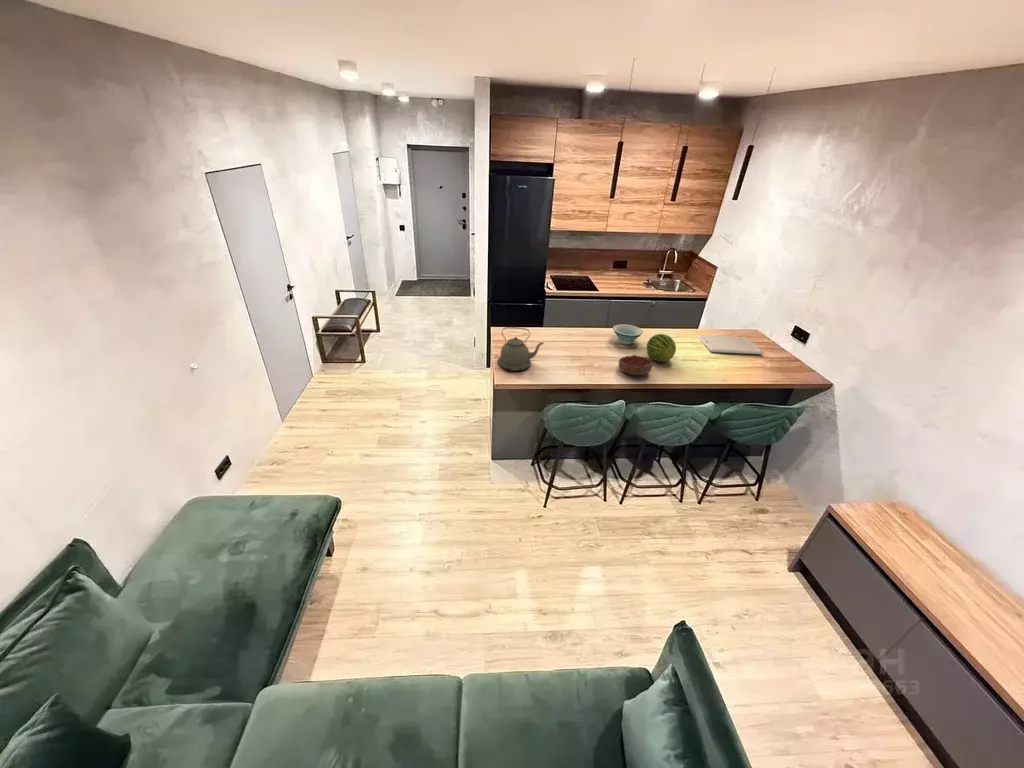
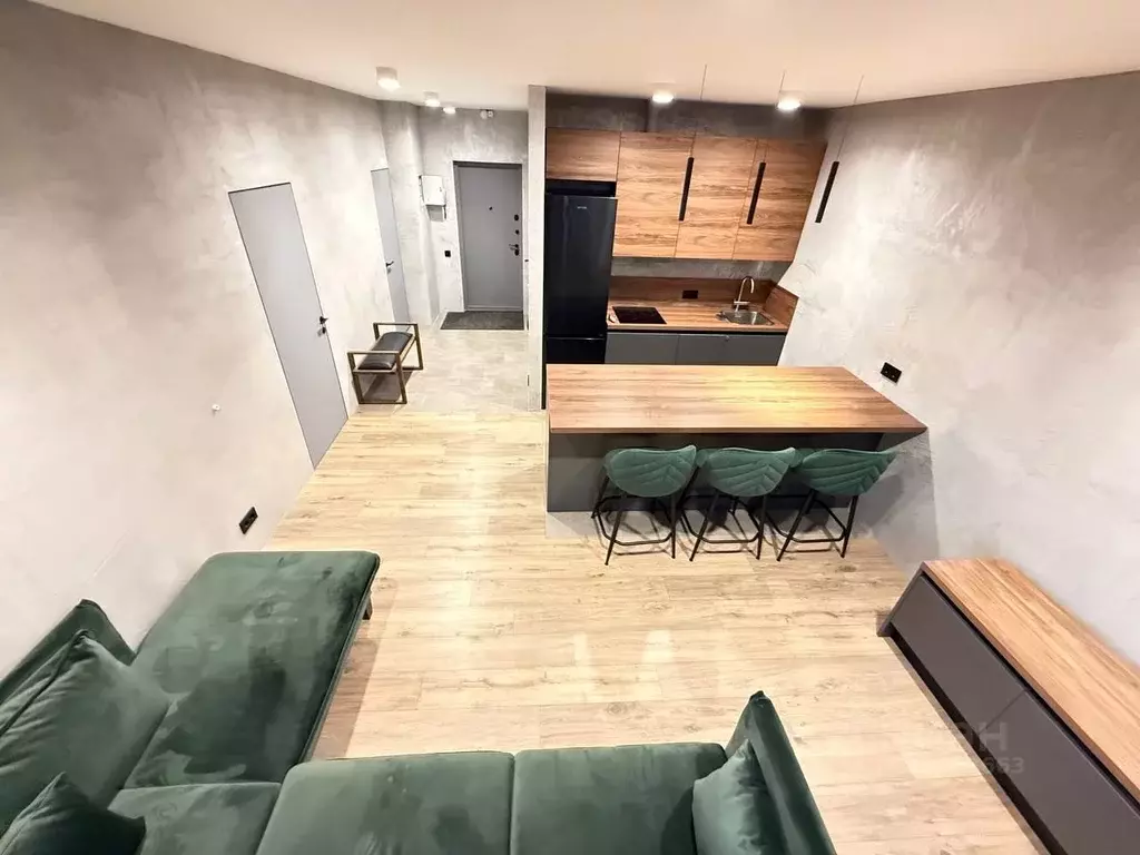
- bowl [612,323,644,345]
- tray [696,334,765,355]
- decorative bowl [618,354,654,376]
- kettle [497,326,545,372]
- fruit [645,333,677,363]
